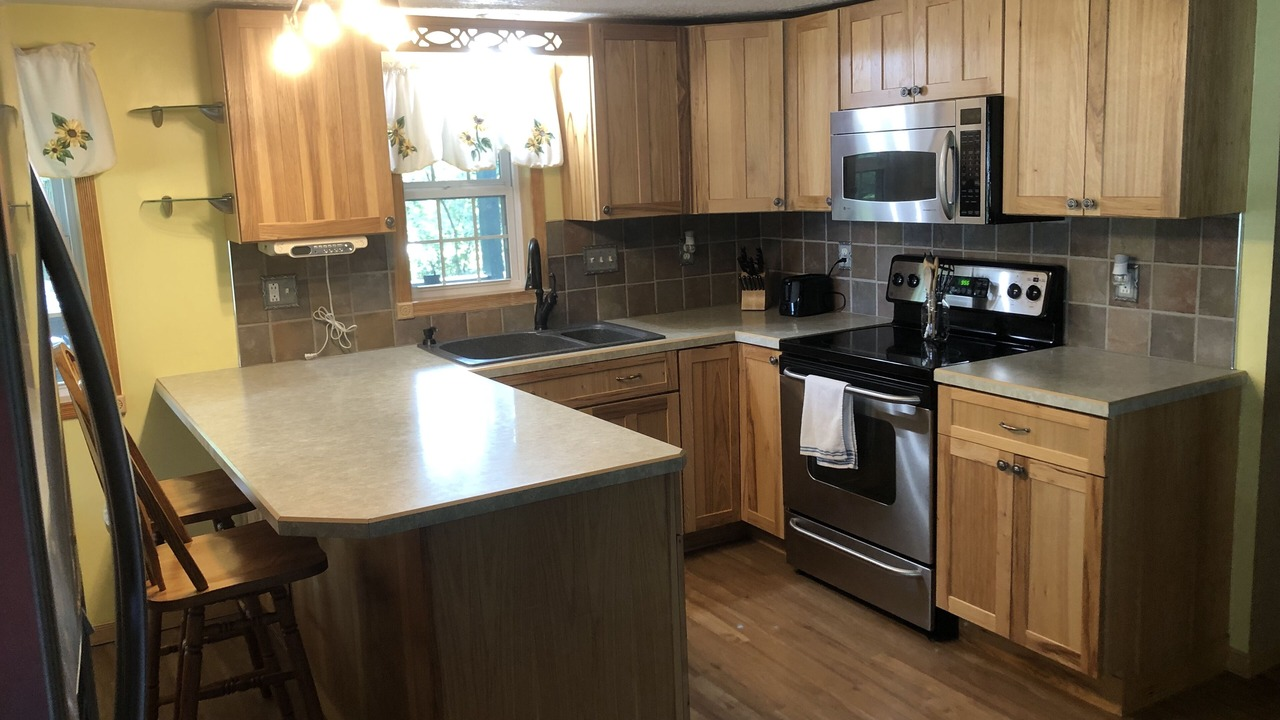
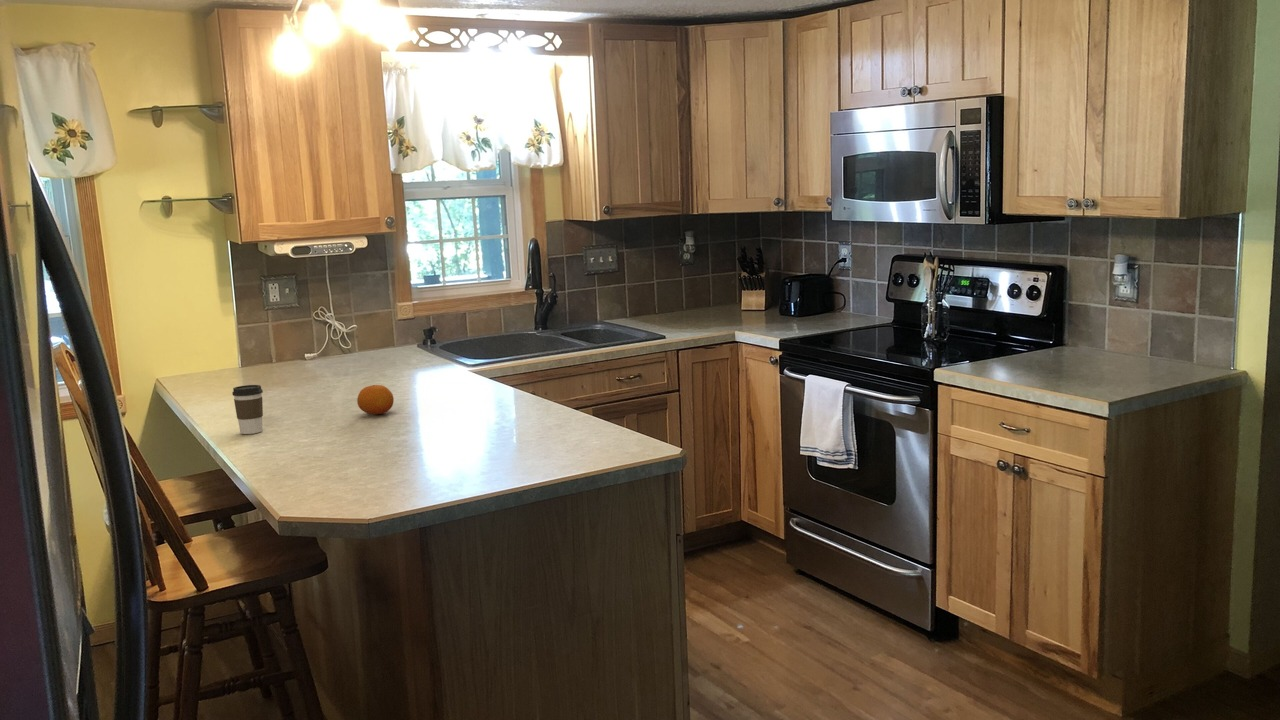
+ coffee cup [231,384,264,435]
+ fruit [356,384,395,415]
